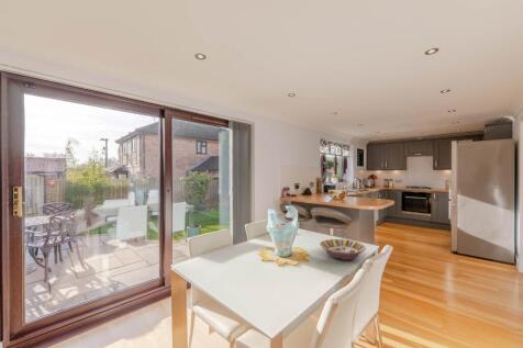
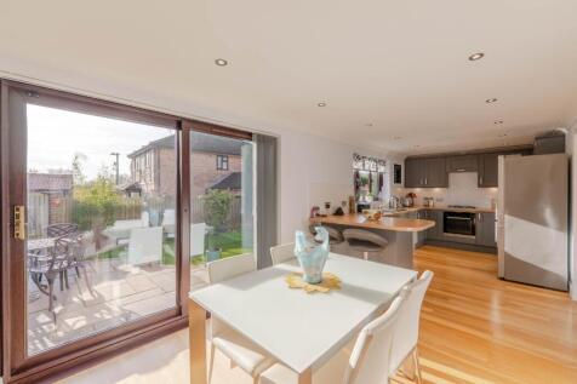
- serving bowl [319,238,367,261]
